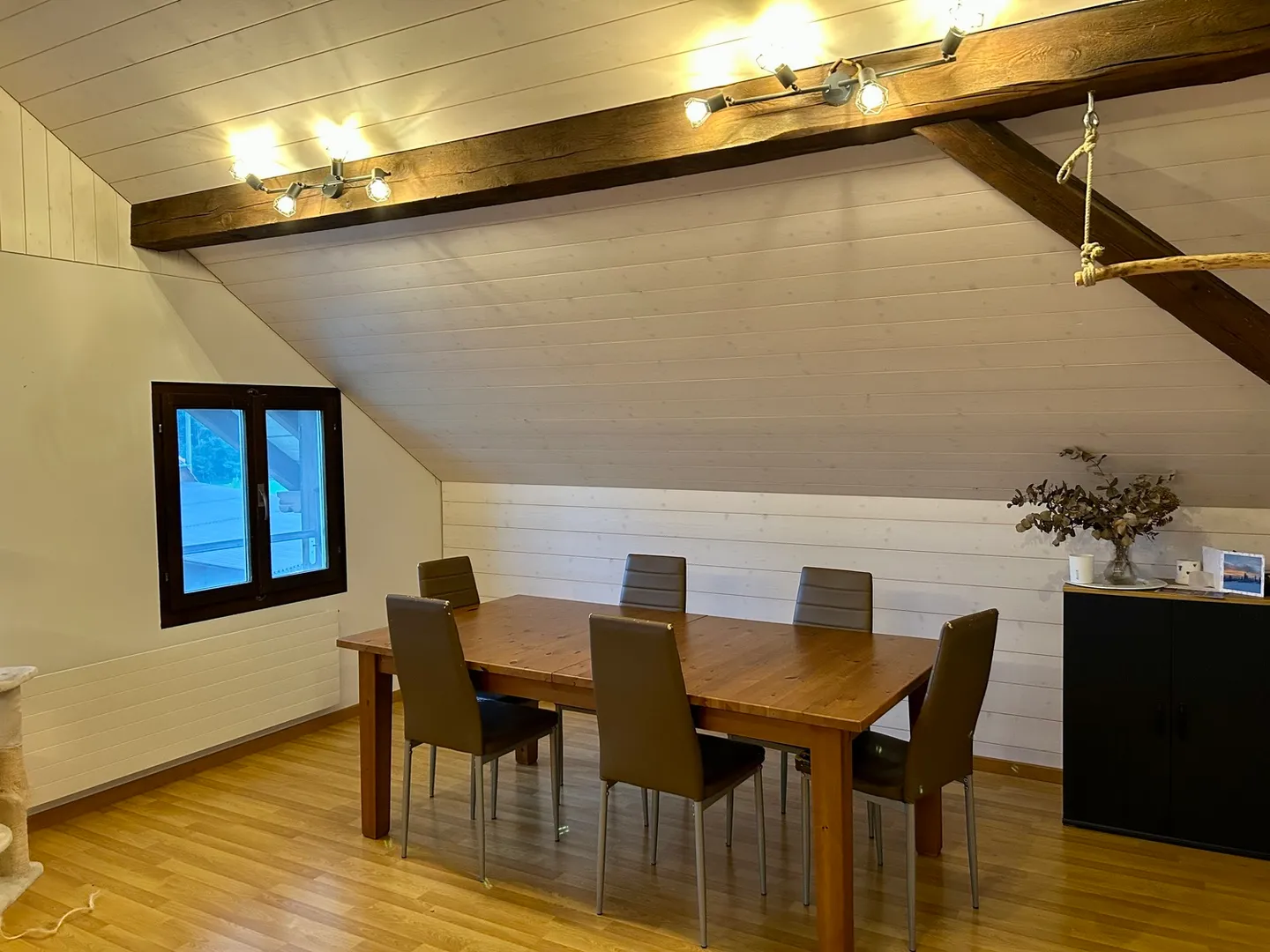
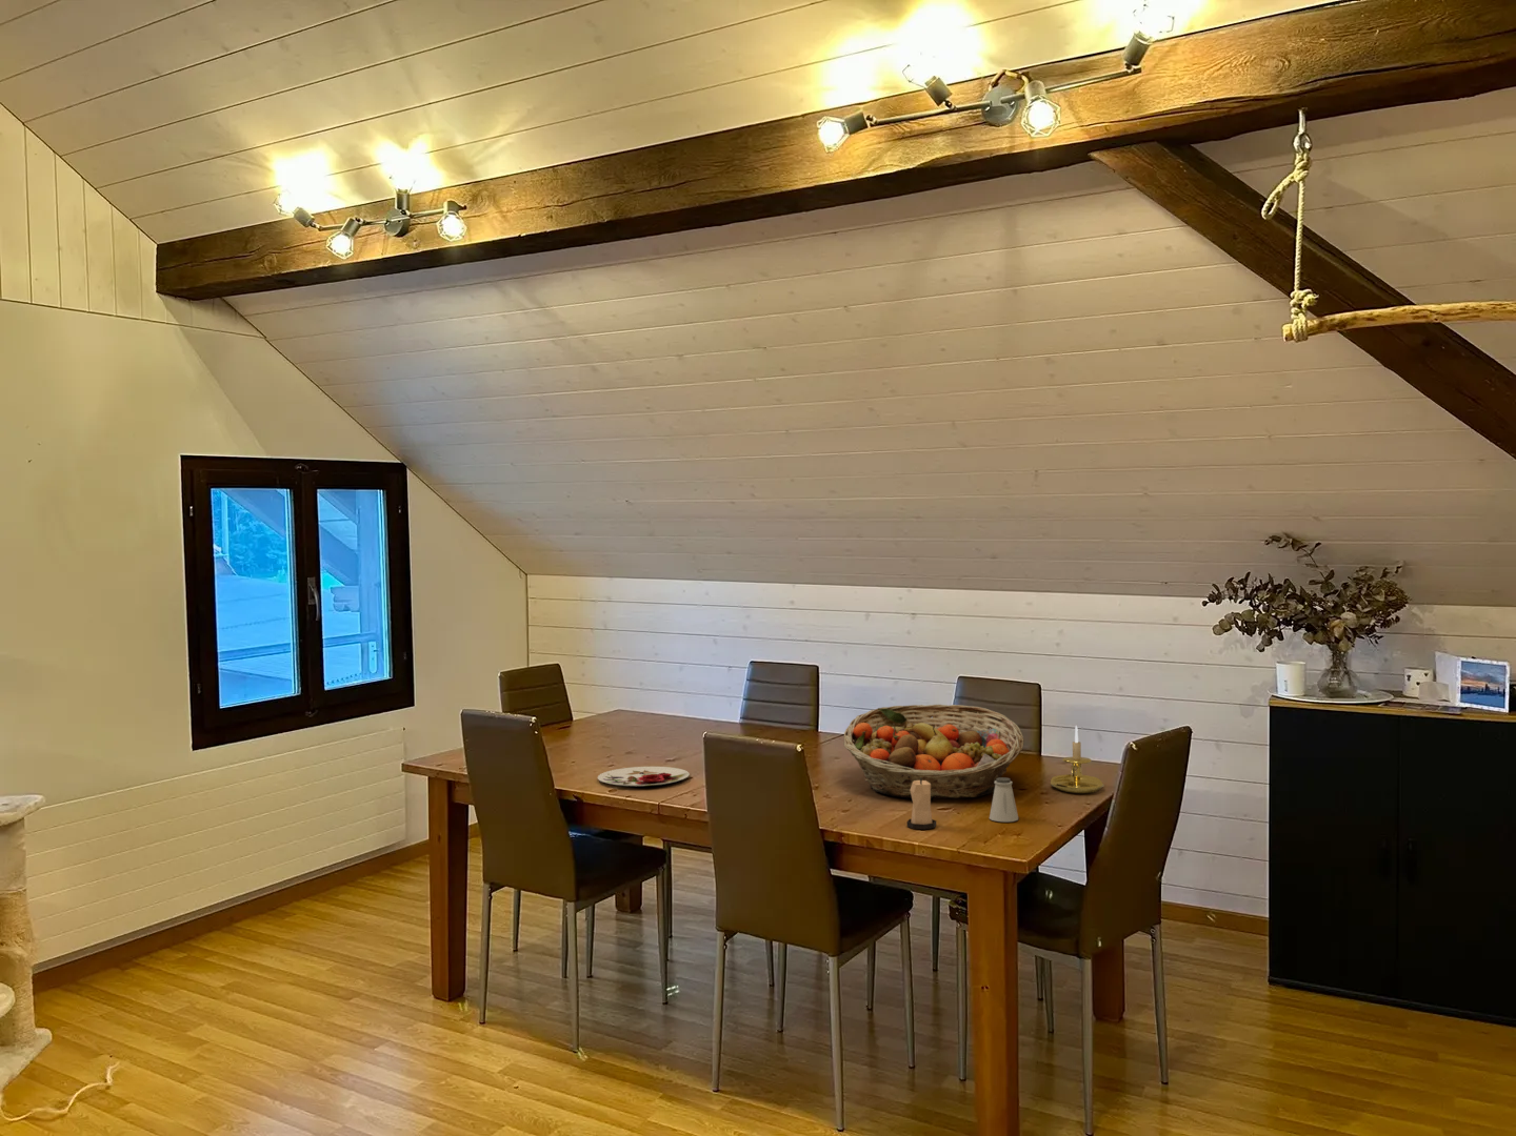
+ plate [597,766,691,786]
+ candle [906,777,937,829]
+ fruit basket [843,704,1024,799]
+ saltshaker [988,777,1019,822]
+ candle holder [1049,724,1104,795]
